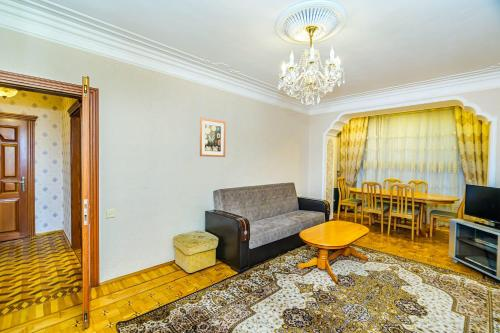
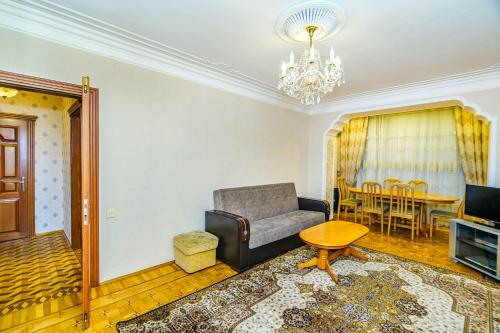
- wall art [199,117,226,158]
